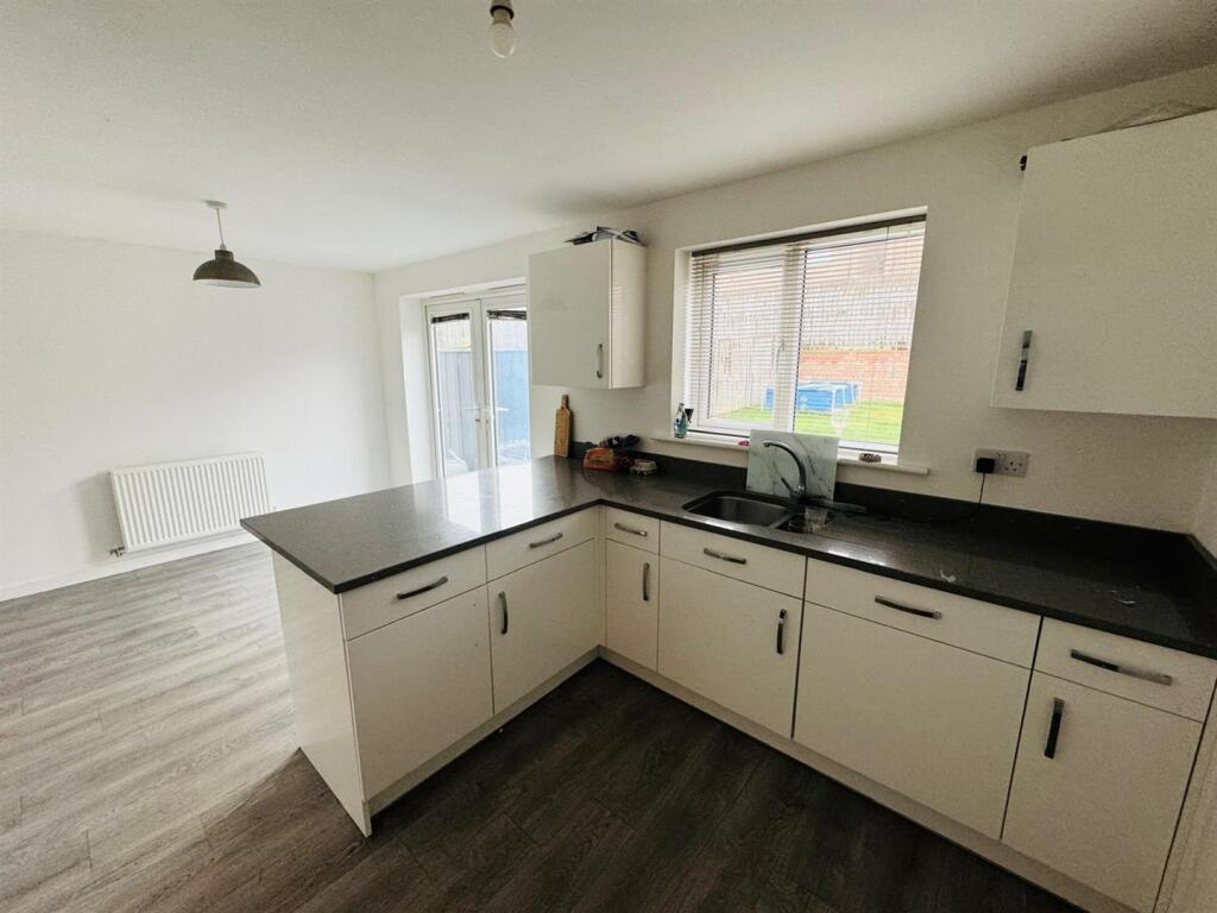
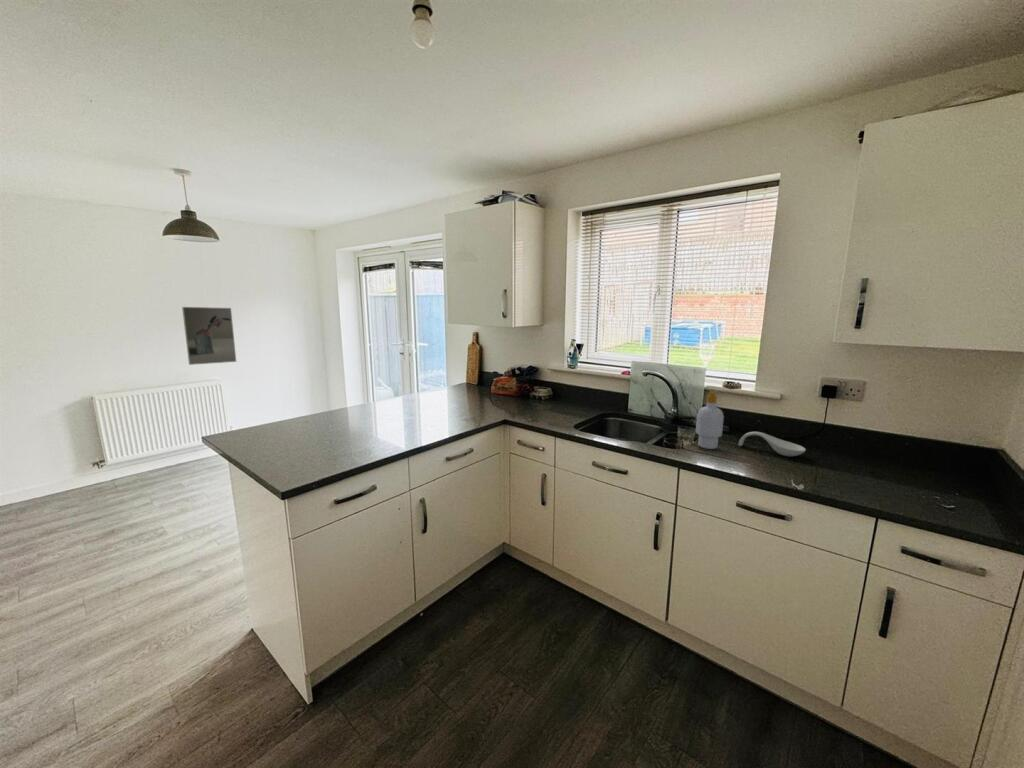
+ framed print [181,306,237,366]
+ spoon rest [738,431,807,457]
+ soap bottle [695,391,725,450]
